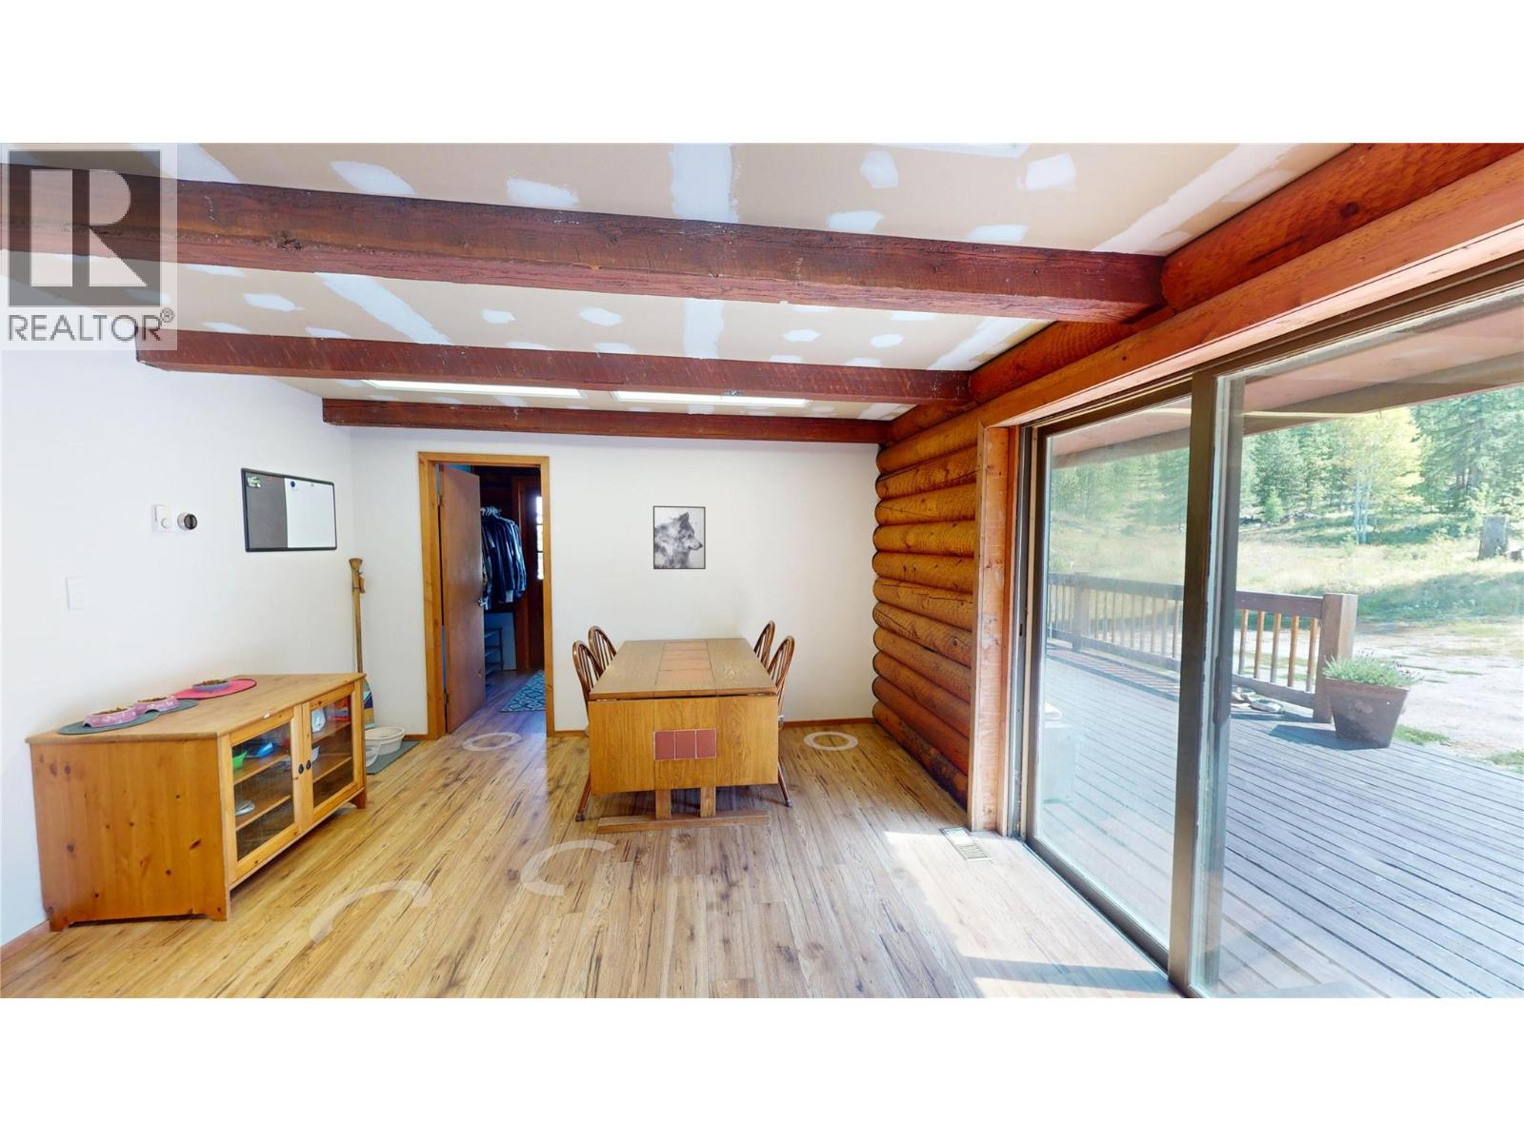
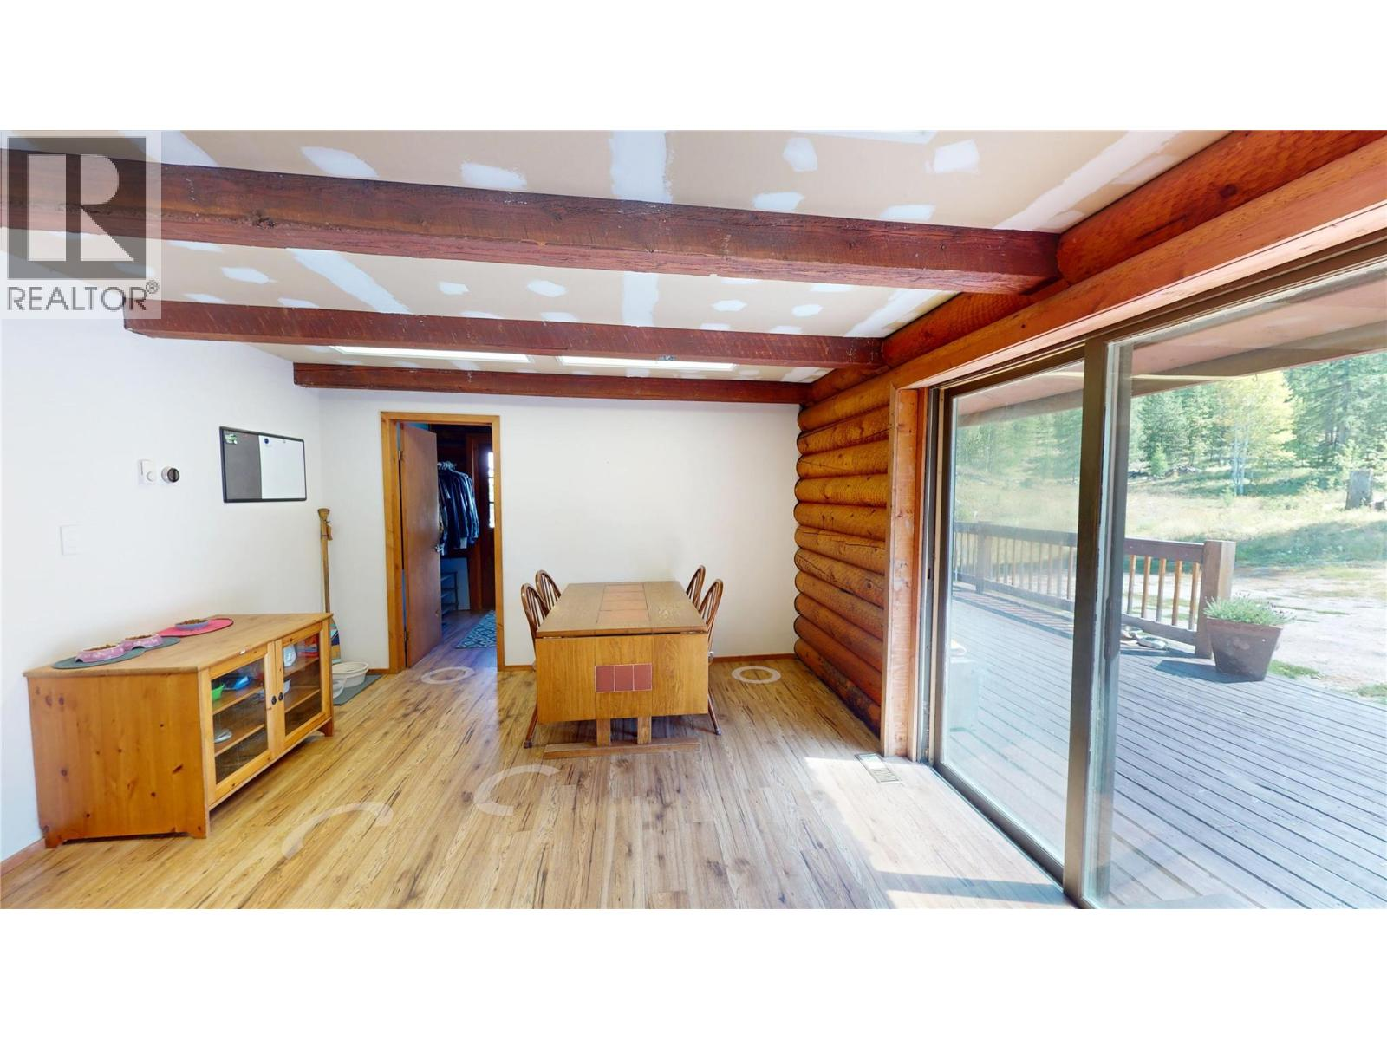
- wall art [653,505,707,570]
